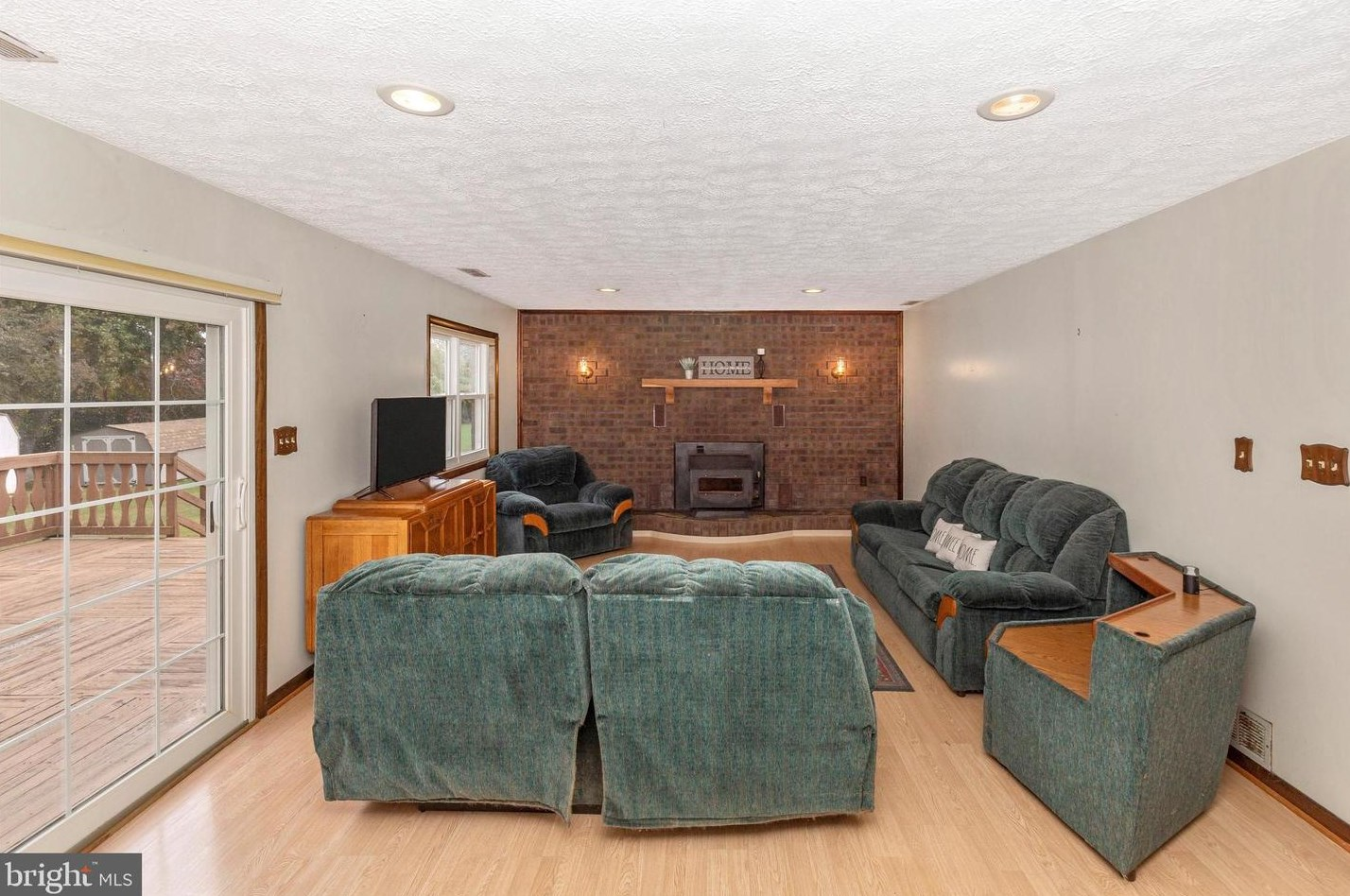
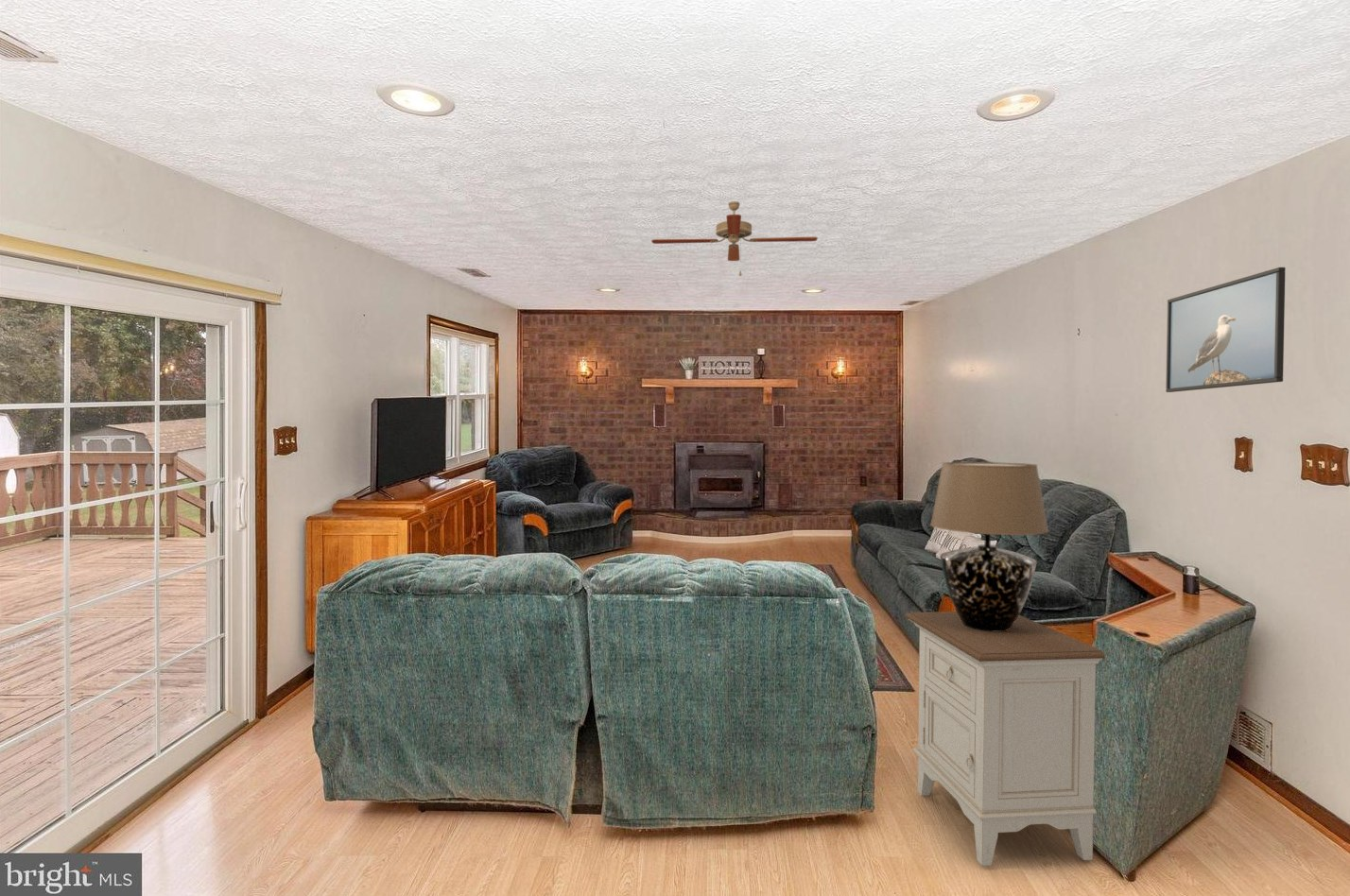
+ ceiling fan [650,200,819,277]
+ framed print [1165,267,1287,393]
+ table lamp [929,461,1049,631]
+ nightstand [904,611,1106,867]
